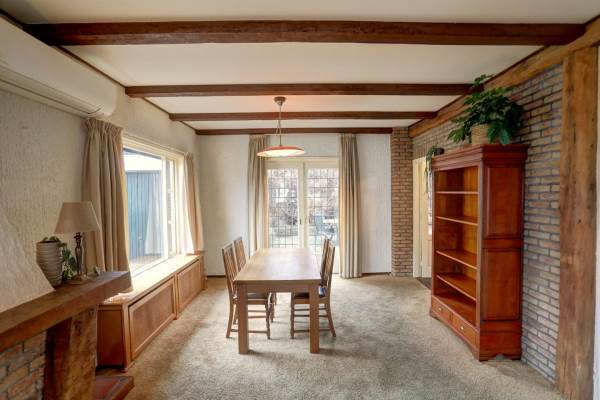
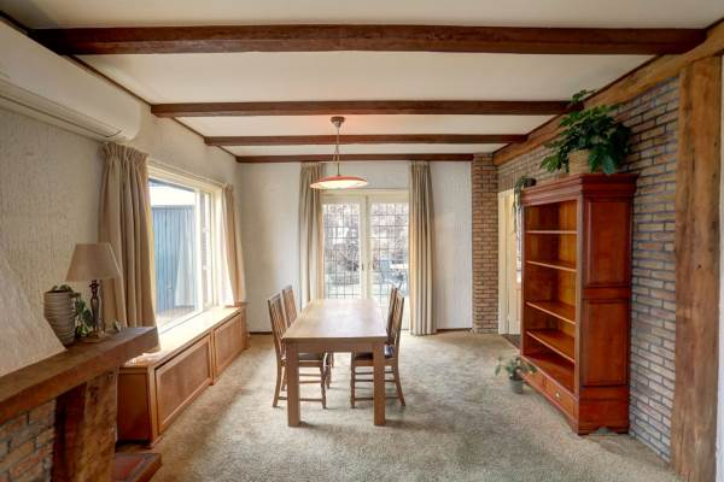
+ potted plant [494,354,538,394]
